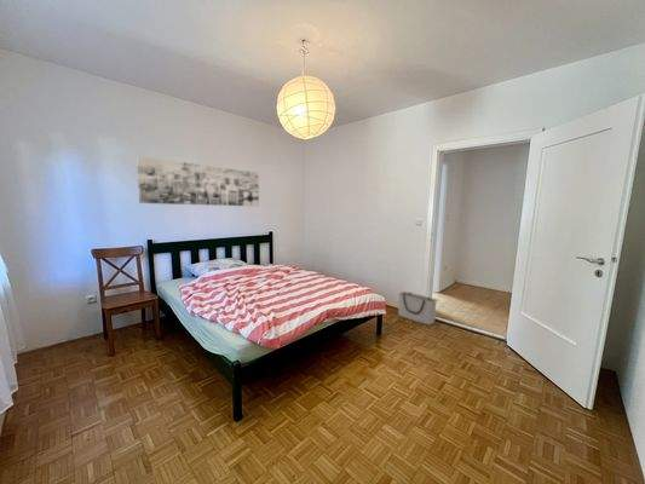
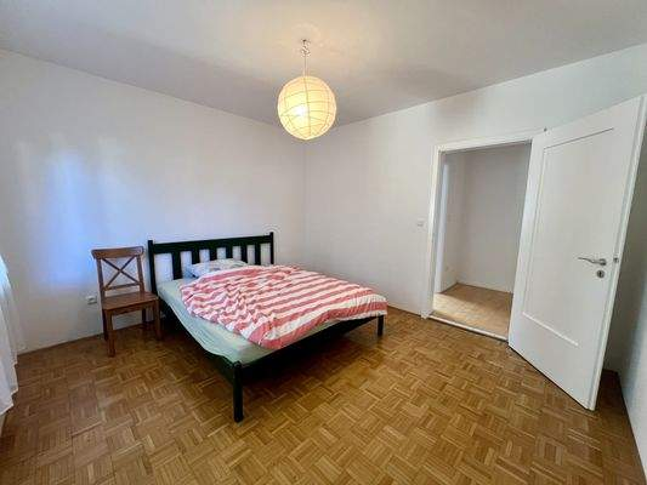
- storage bin [397,290,438,327]
- wall art [136,155,260,207]
